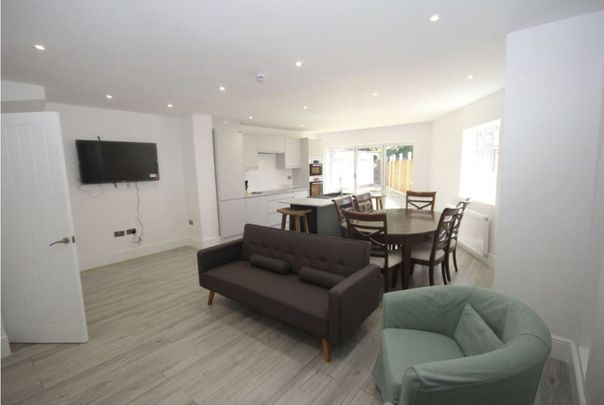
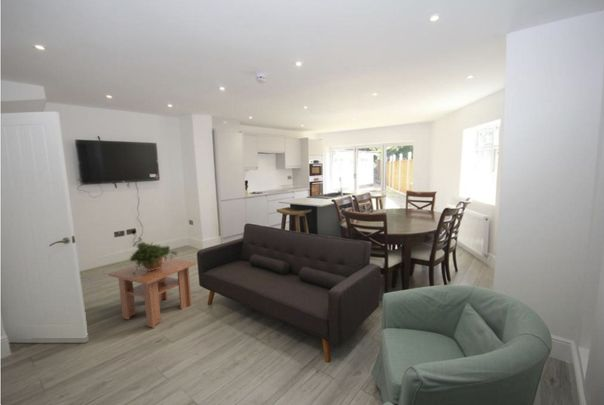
+ coffee table [107,256,197,329]
+ potted plant [128,241,179,275]
